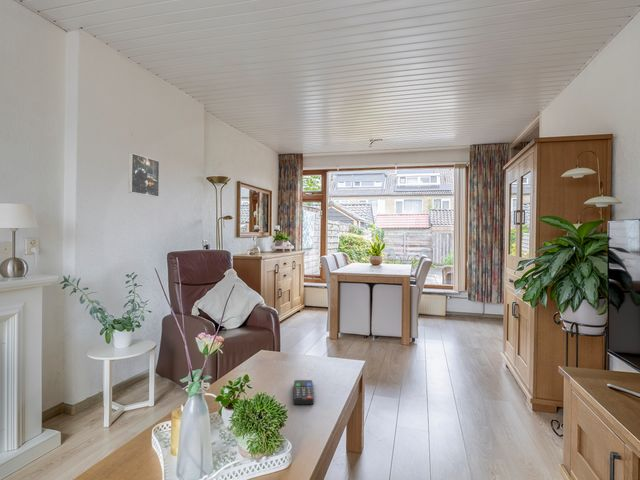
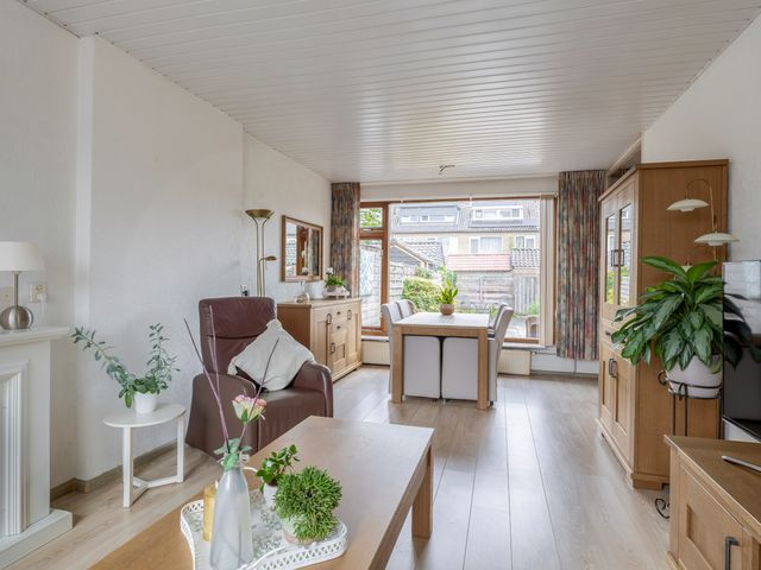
- remote control [293,379,315,405]
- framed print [127,152,160,198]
